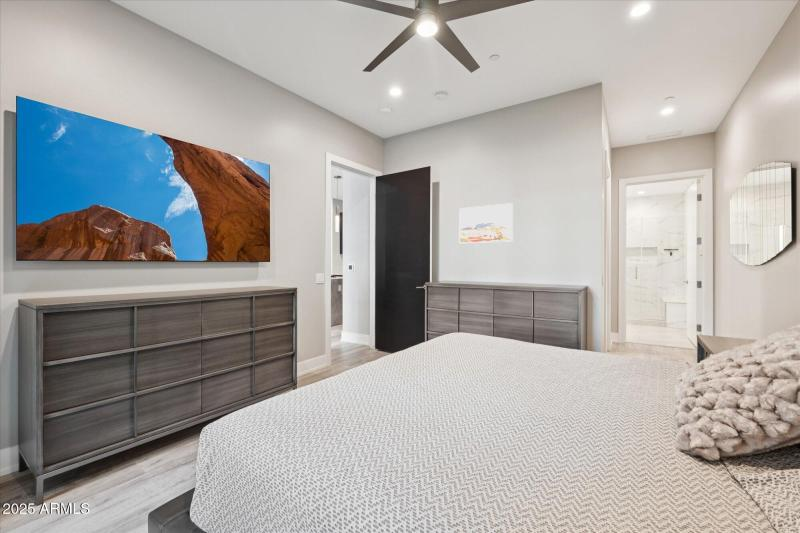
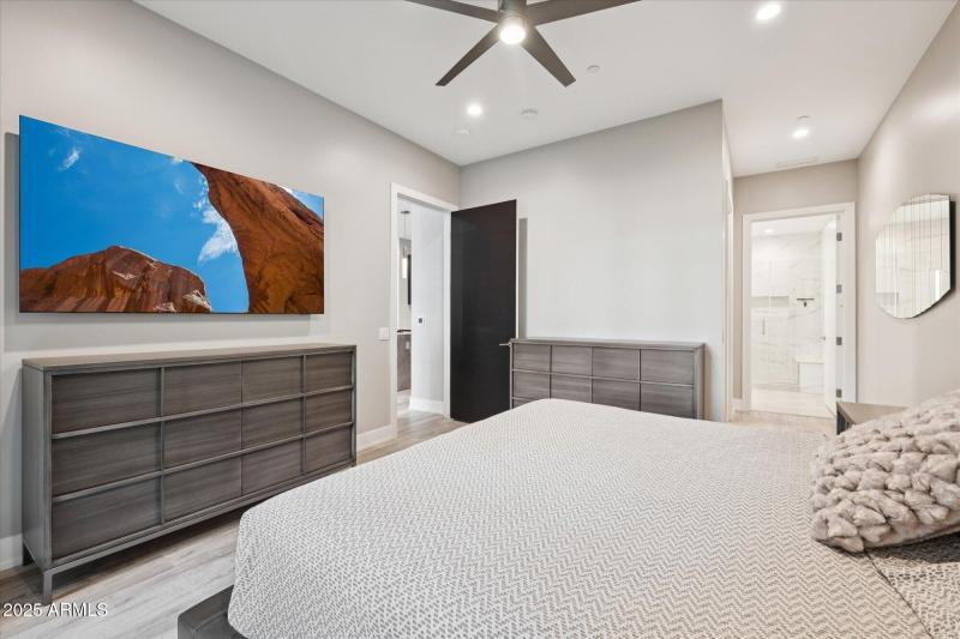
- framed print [458,202,514,244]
